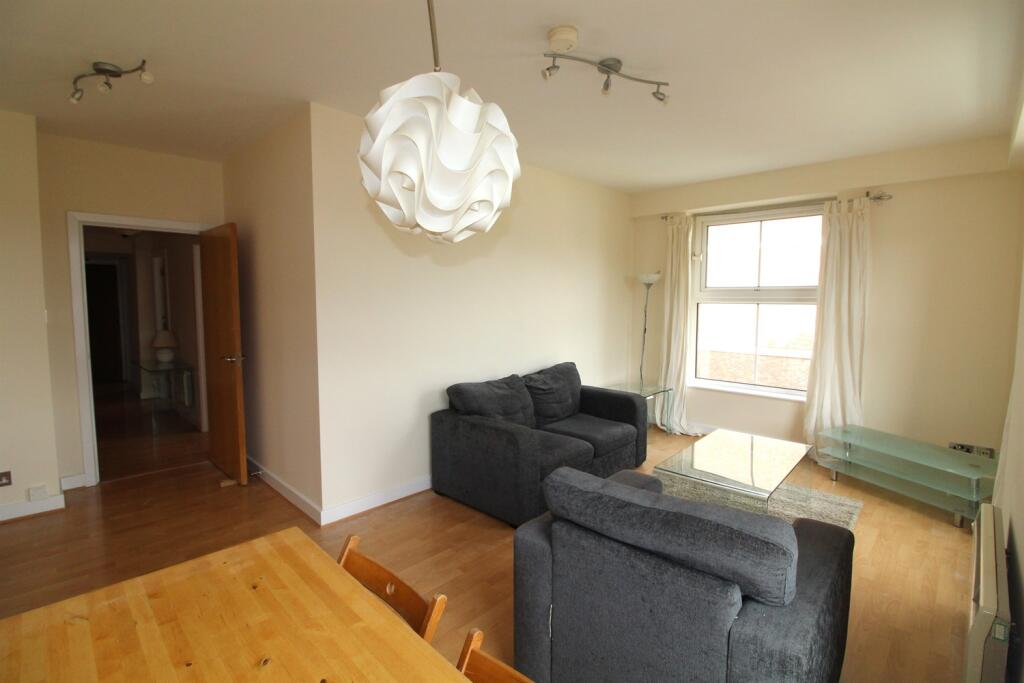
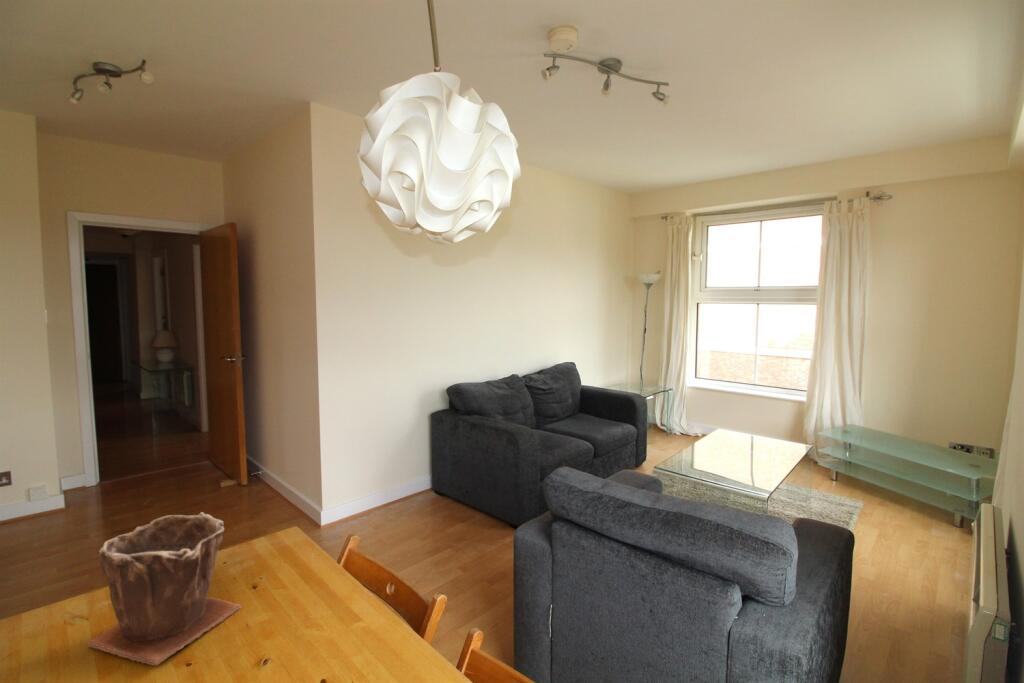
+ plant pot [86,511,243,666]
